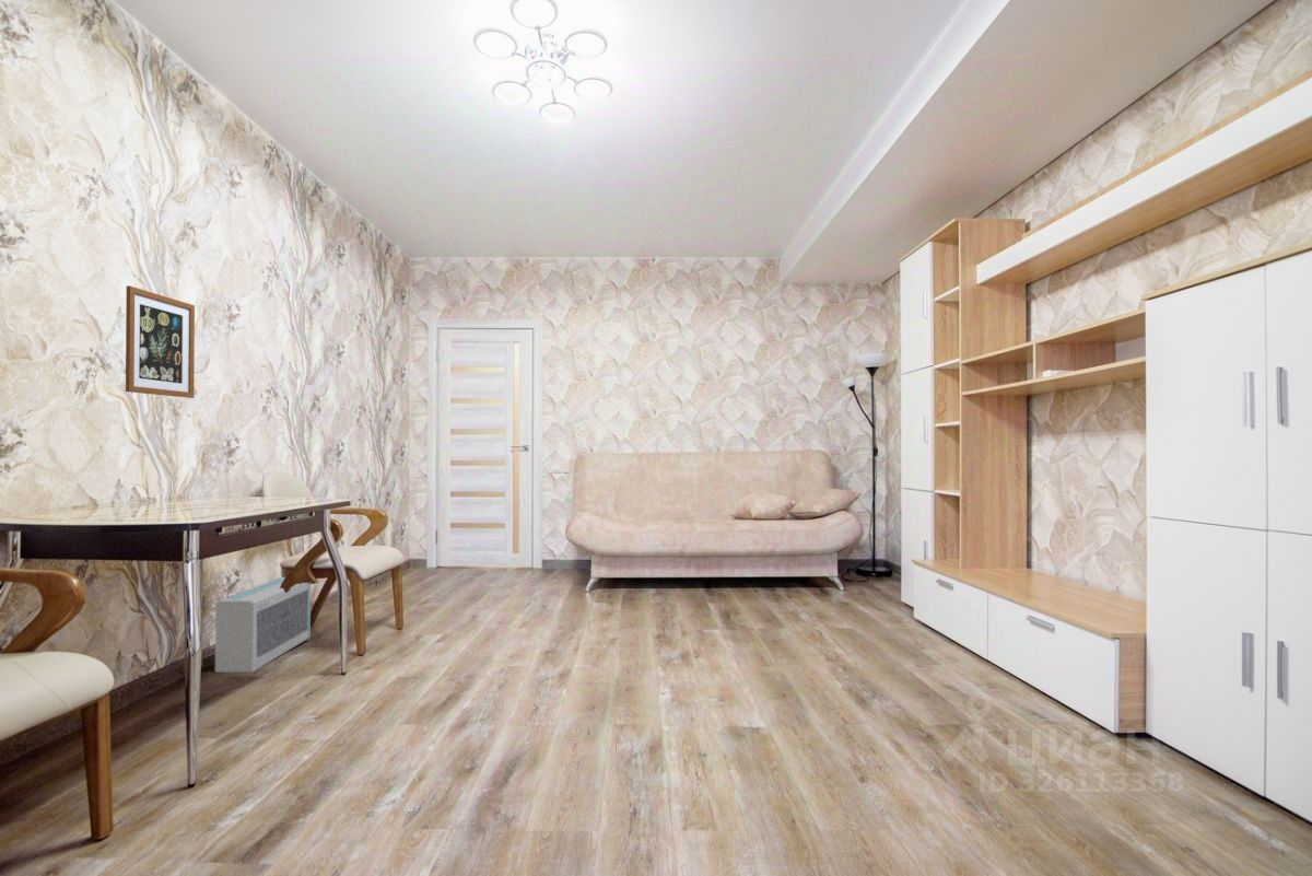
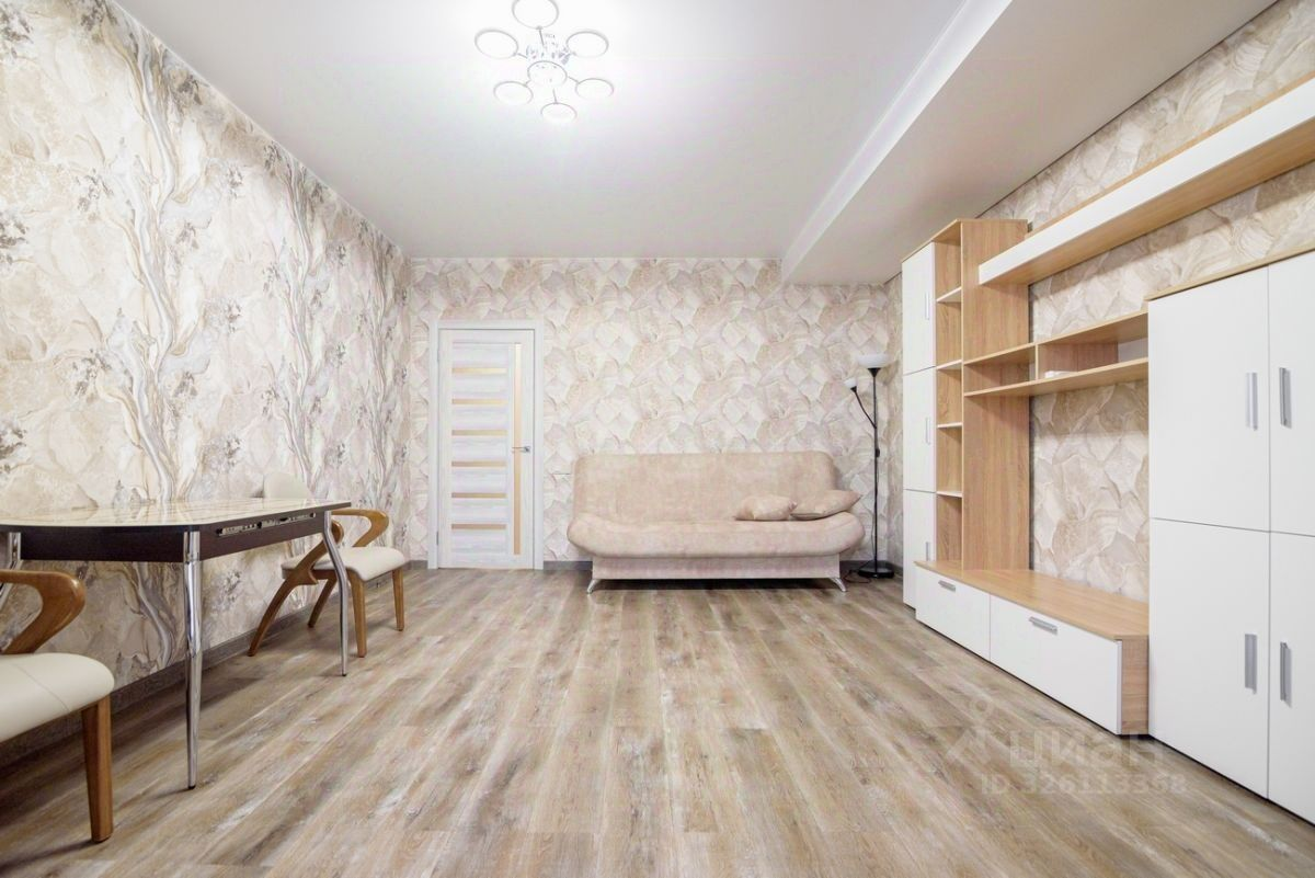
- air purifier [214,576,312,674]
- wall art [125,284,196,399]
